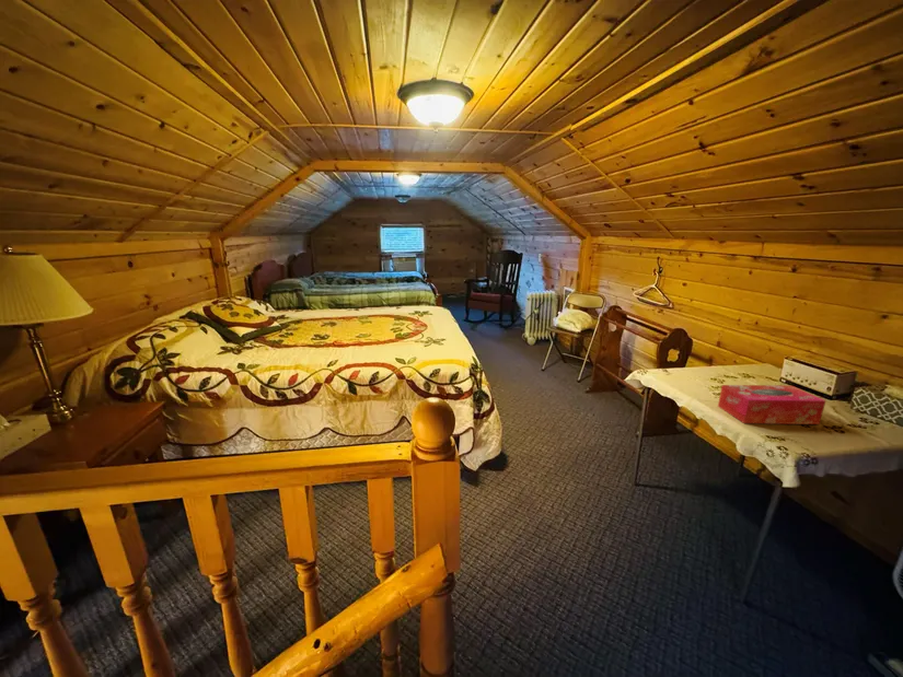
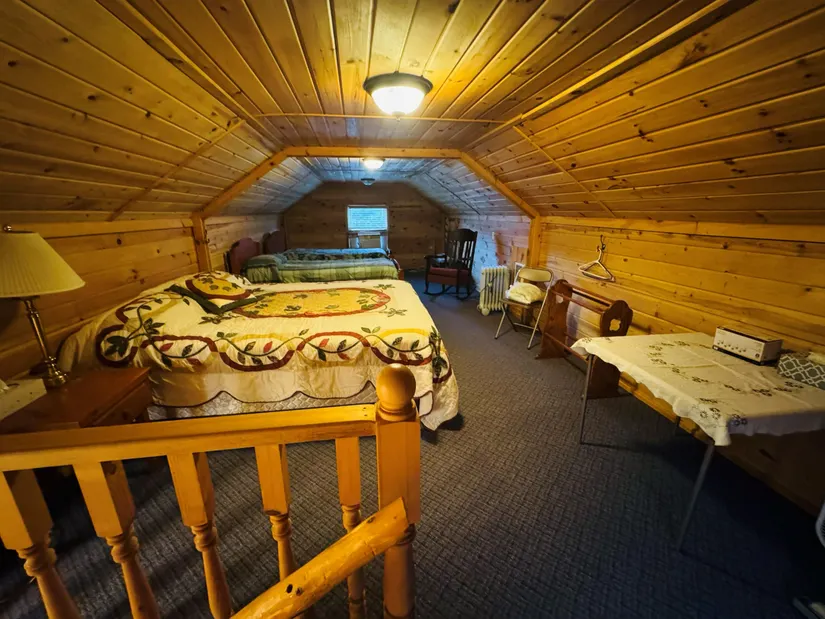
- tissue box [717,384,827,425]
